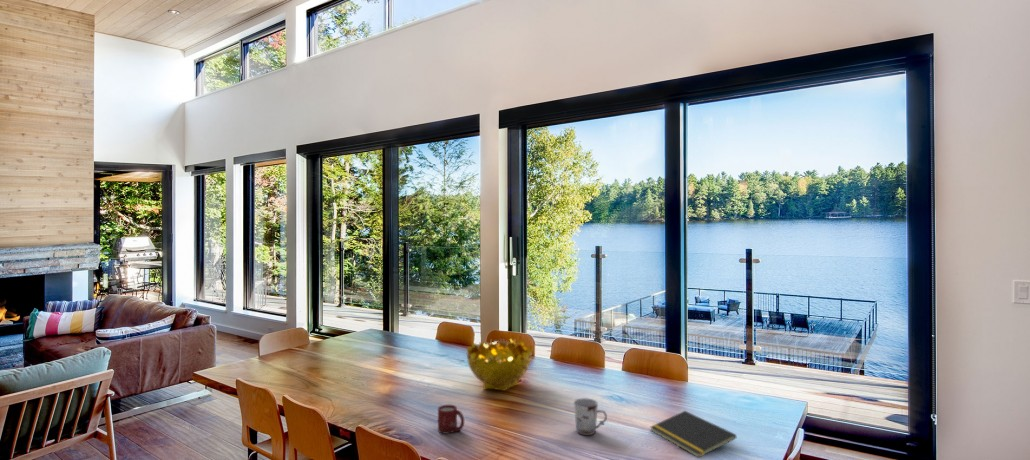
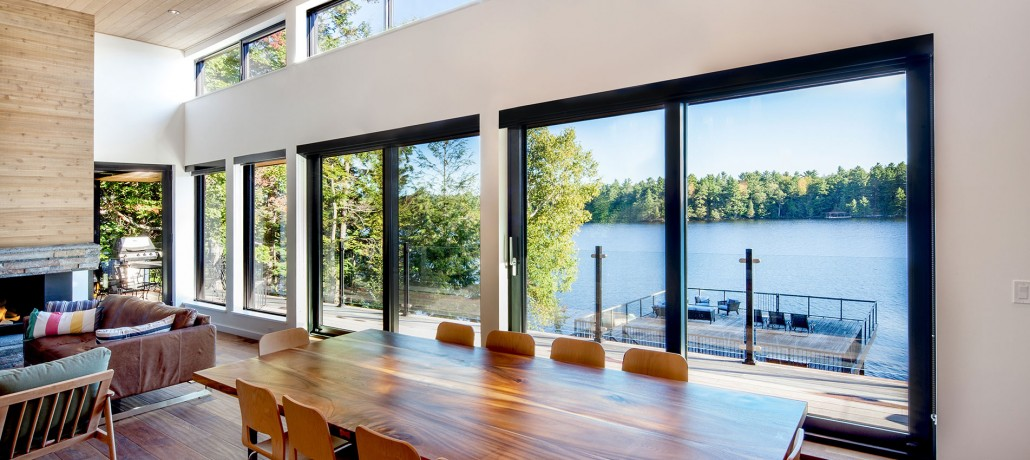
- cup [437,404,465,435]
- notepad [649,410,737,459]
- cup [572,397,608,436]
- decorative bowl [466,338,533,392]
